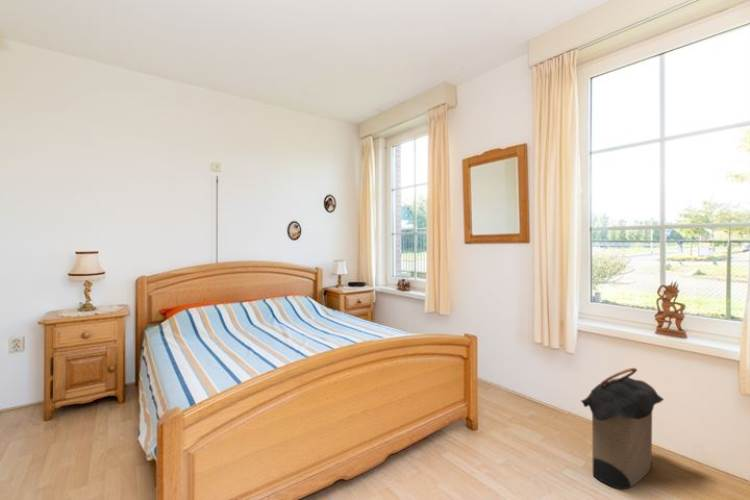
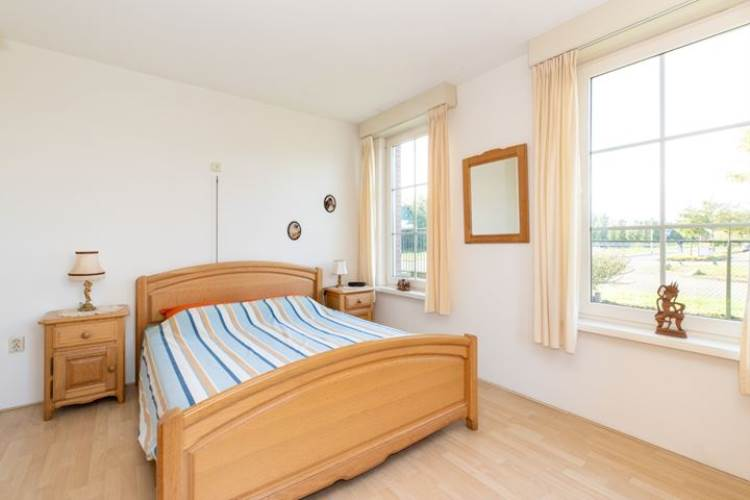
- laundry hamper [580,367,665,490]
